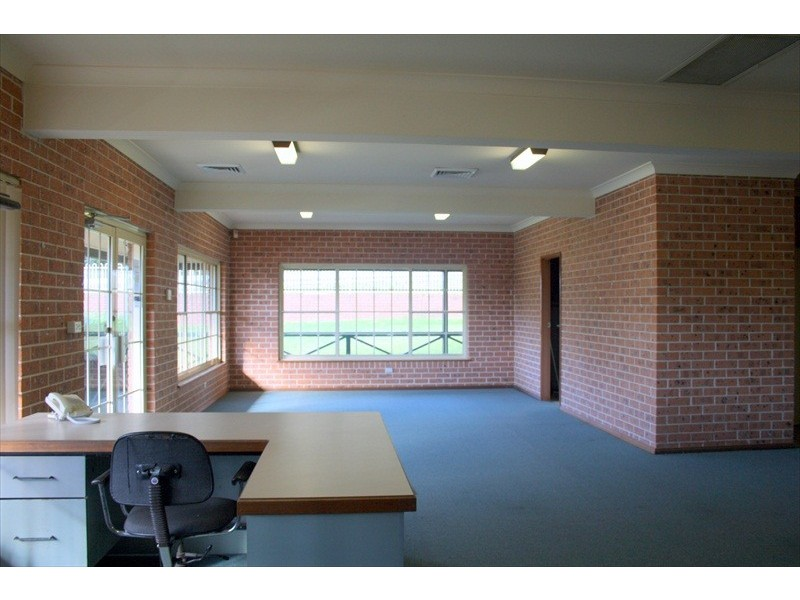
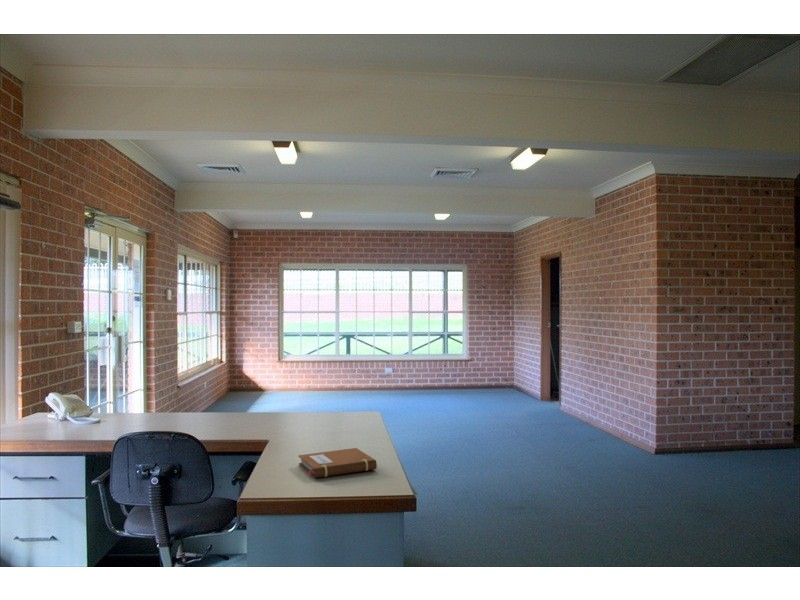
+ notebook [298,447,378,479]
